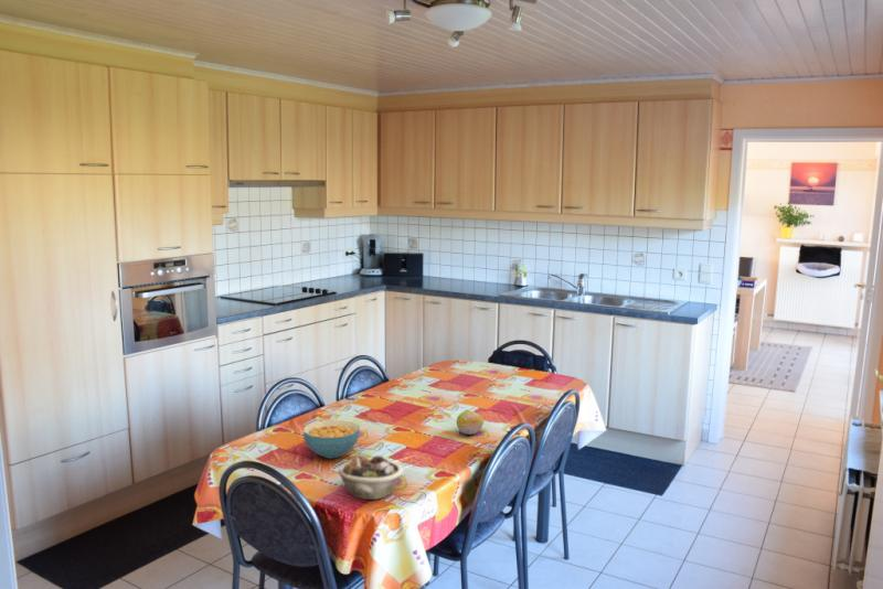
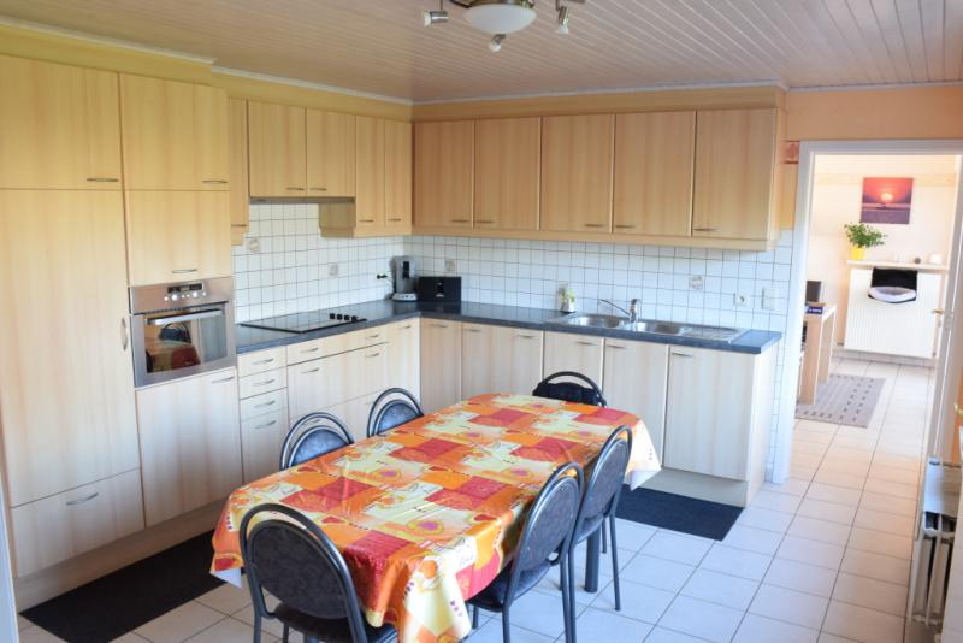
- succulent planter [338,454,405,501]
- cereal bowl [302,419,361,460]
- fruit [456,409,485,436]
